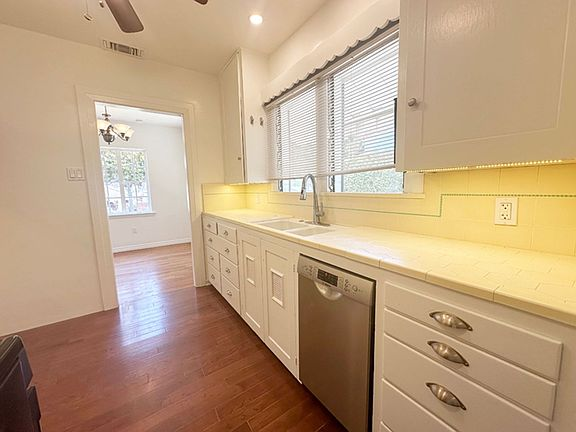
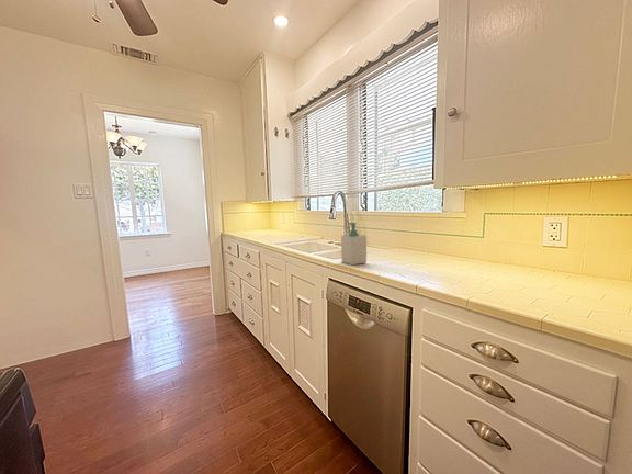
+ soap bottle [340,222,368,266]
